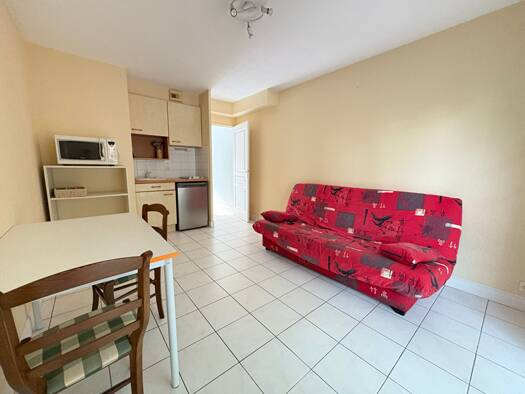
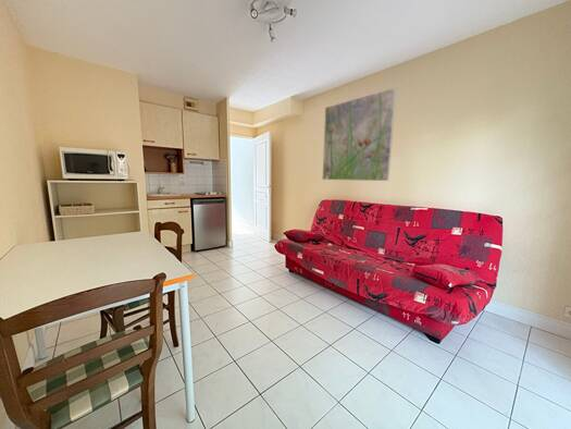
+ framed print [321,86,398,182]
